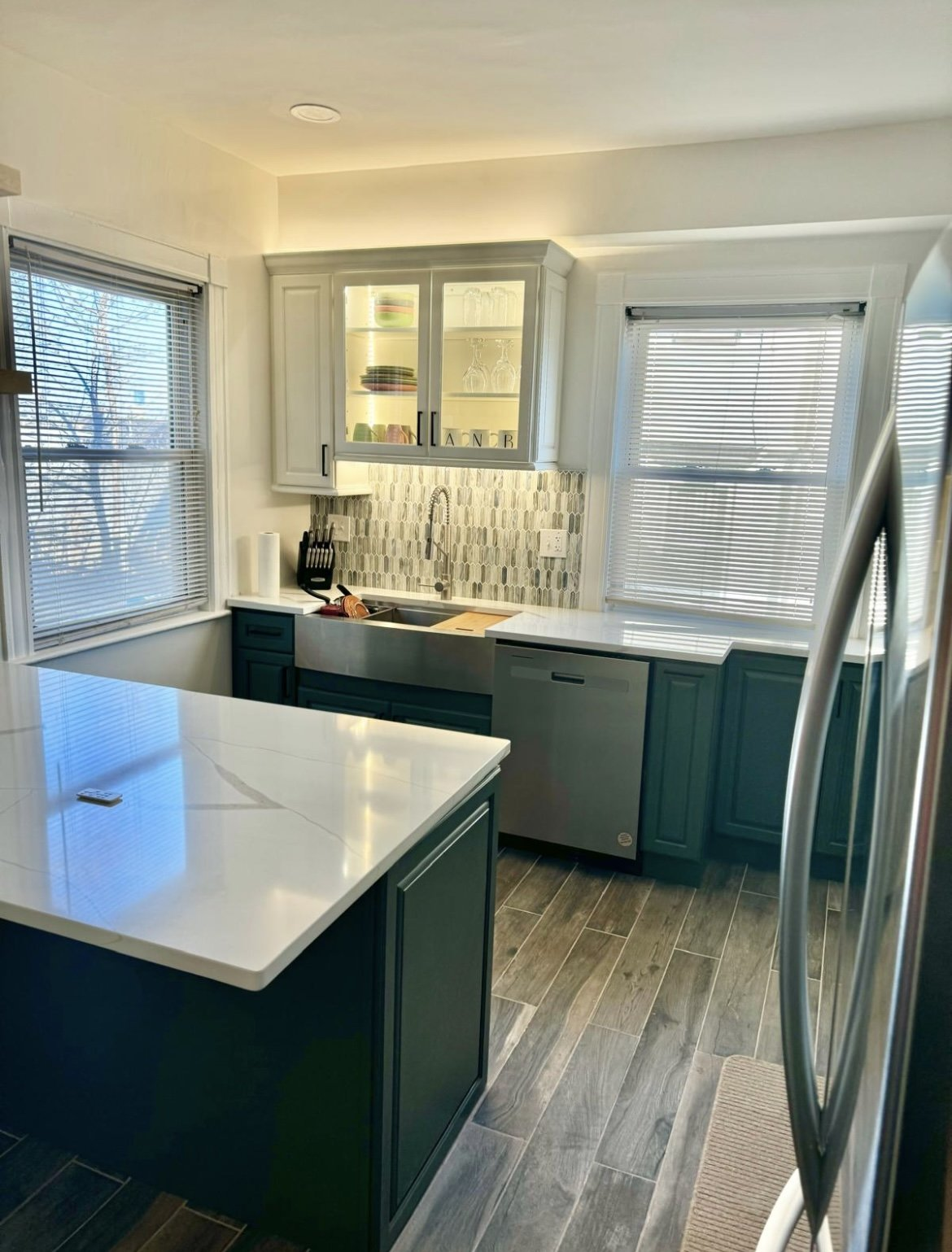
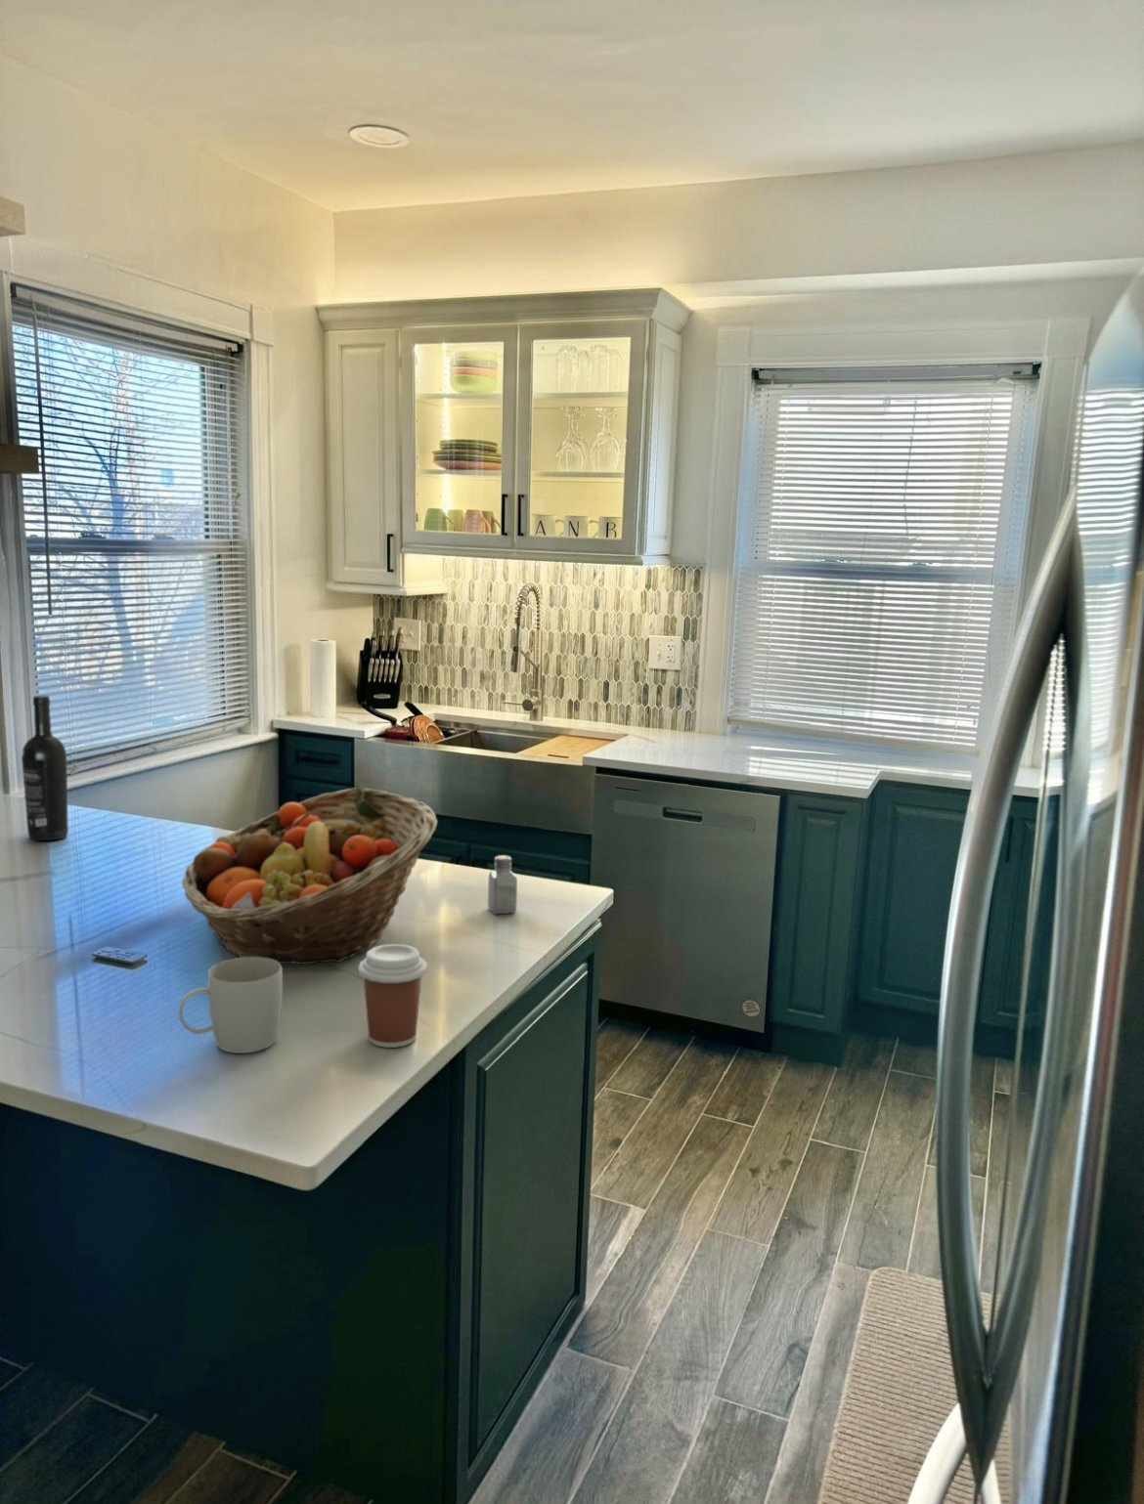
+ coffee cup [357,943,428,1049]
+ wine bottle [20,694,70,841]
+ mug [177,956,284,1055]
+ saltshaker [487,854,518,914]
+ fruit basket [181,787,439,966]
